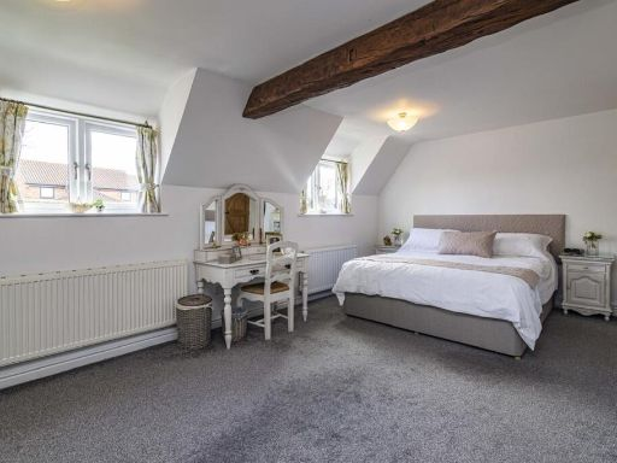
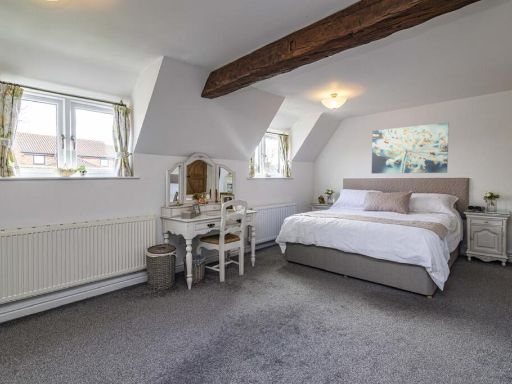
+ wall art [371,122,450,174]
